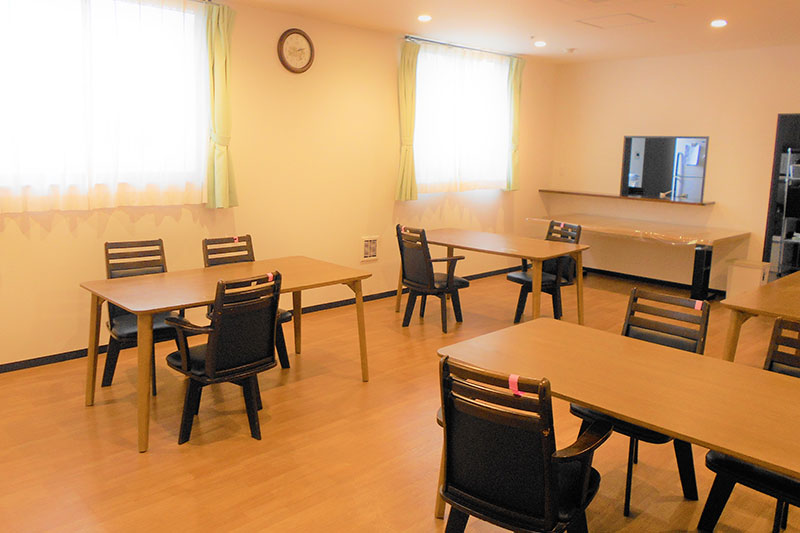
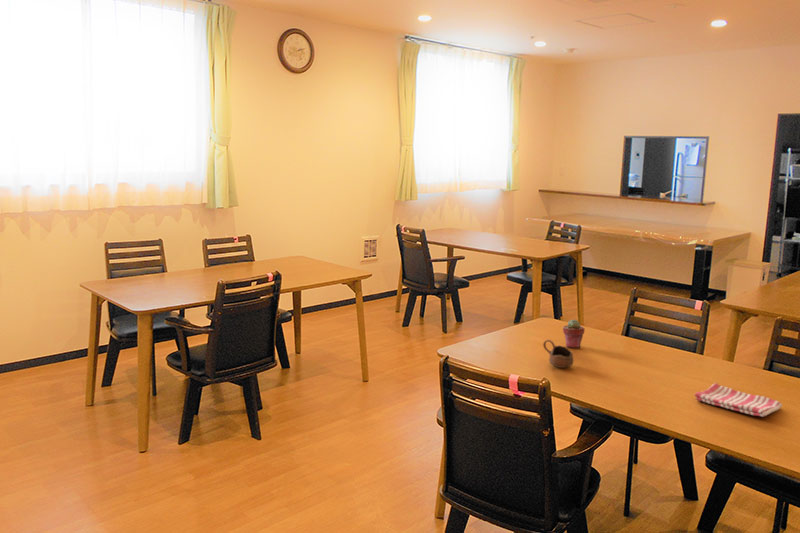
+ cup [542,339,575,369]
+ dish towel [694,382,783,418]
+ potted succulent [562,318,586,349]
